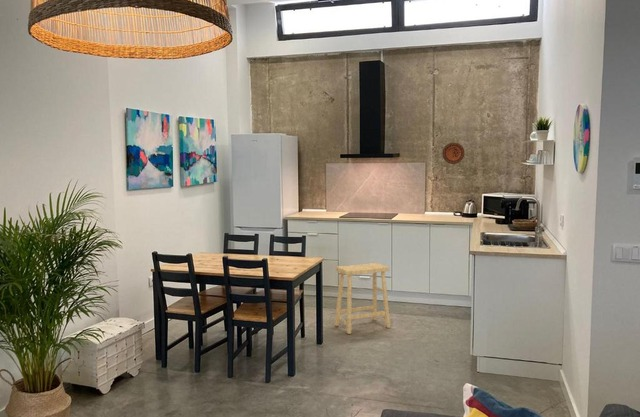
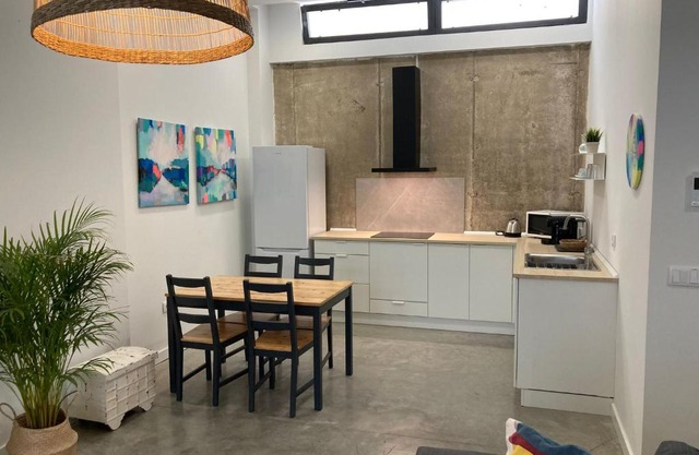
- decorative plate [442,142,465,165]
- stool [334,262,391,335]
